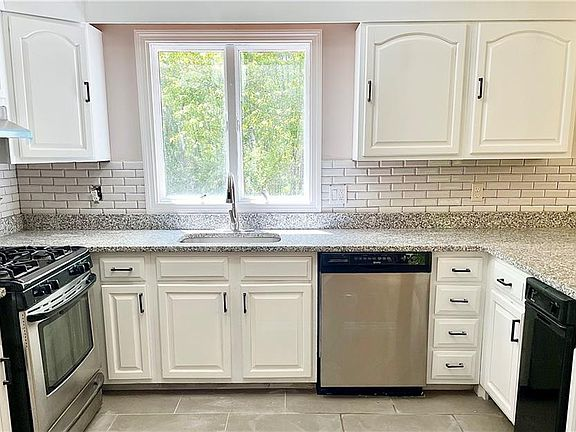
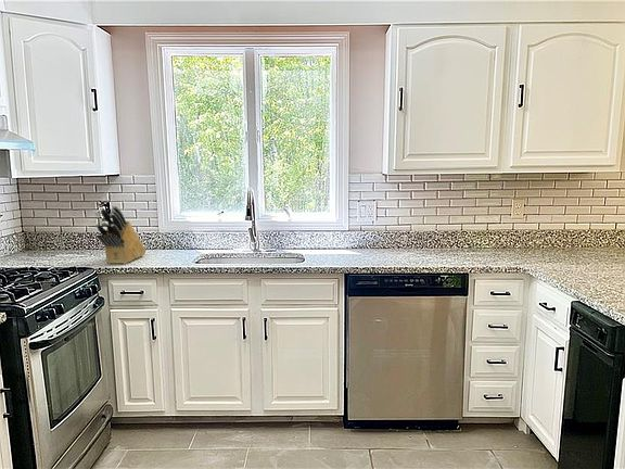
+ knife block [94,205,146,265]
